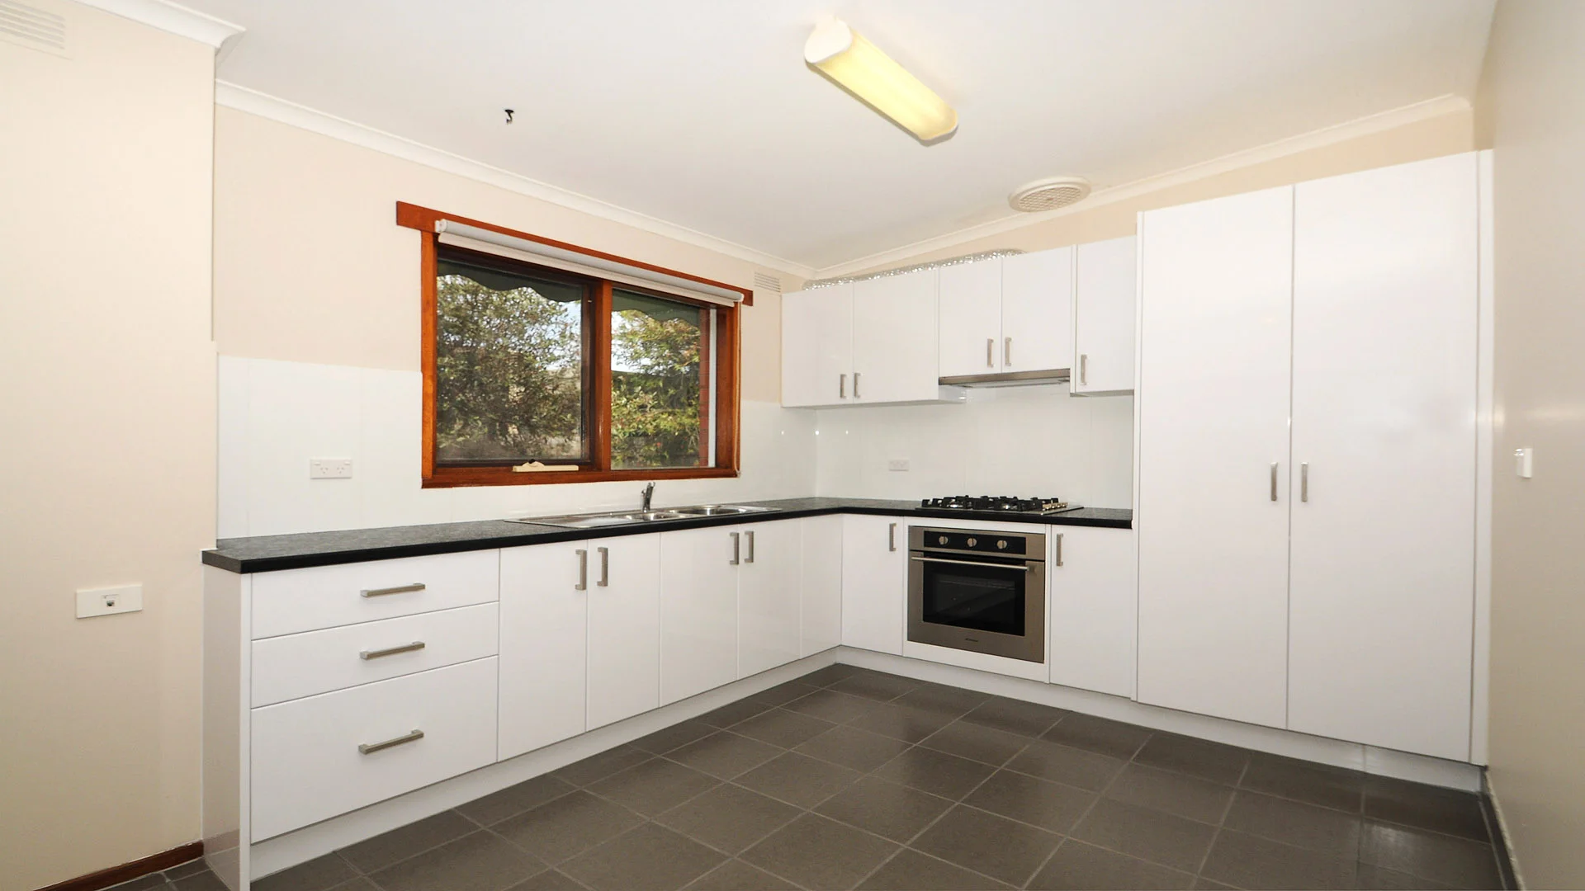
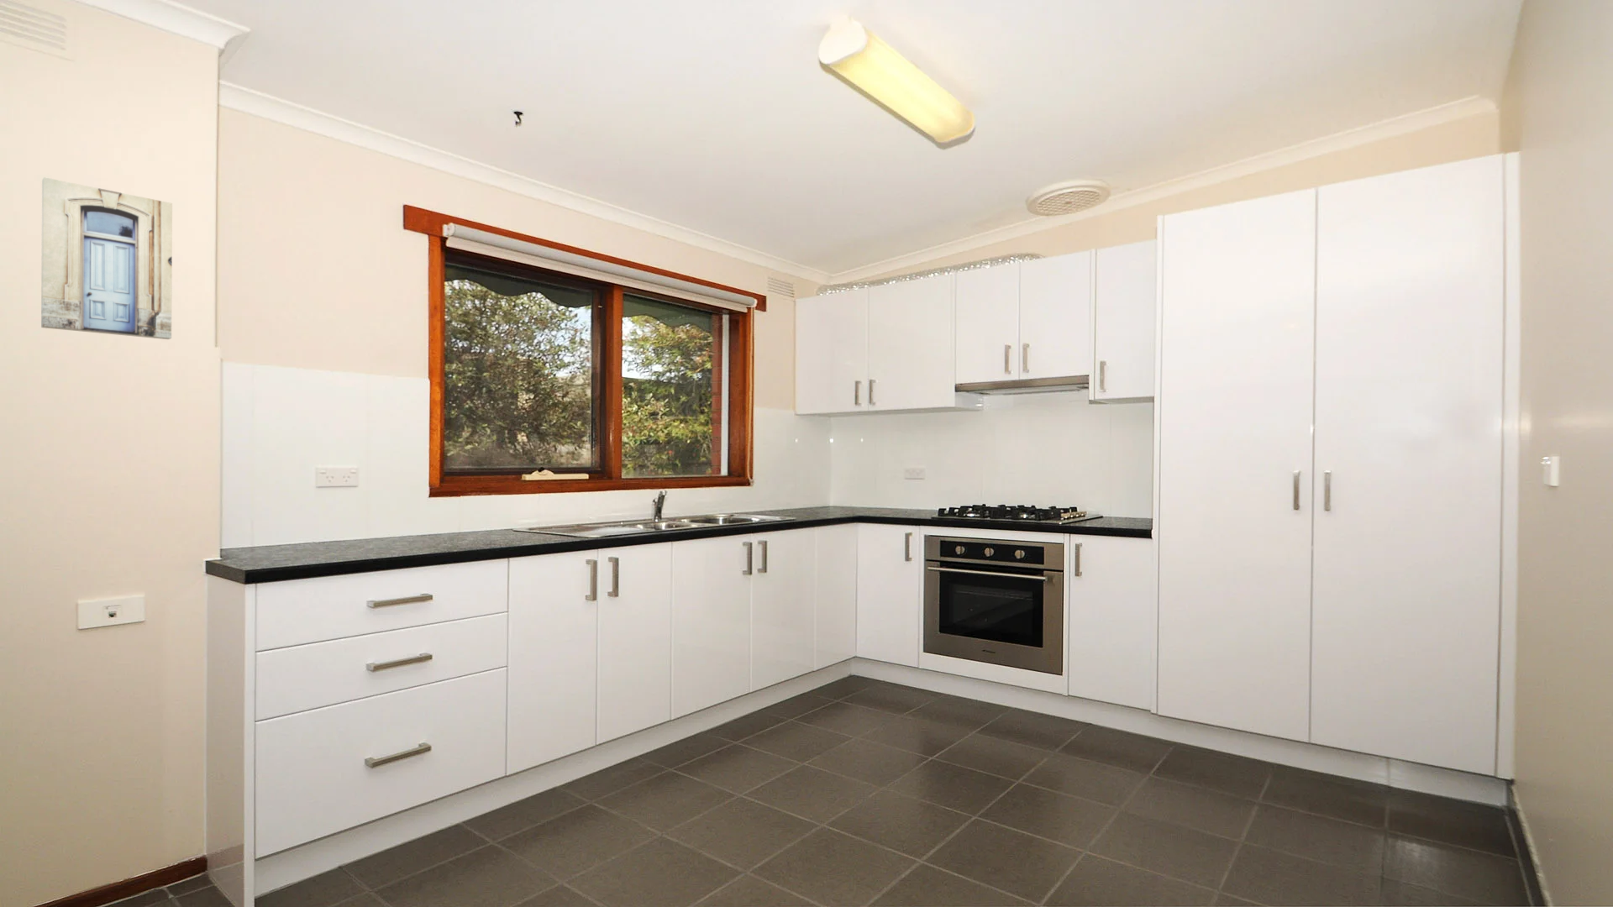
+ wall art [40,176,173,340]
